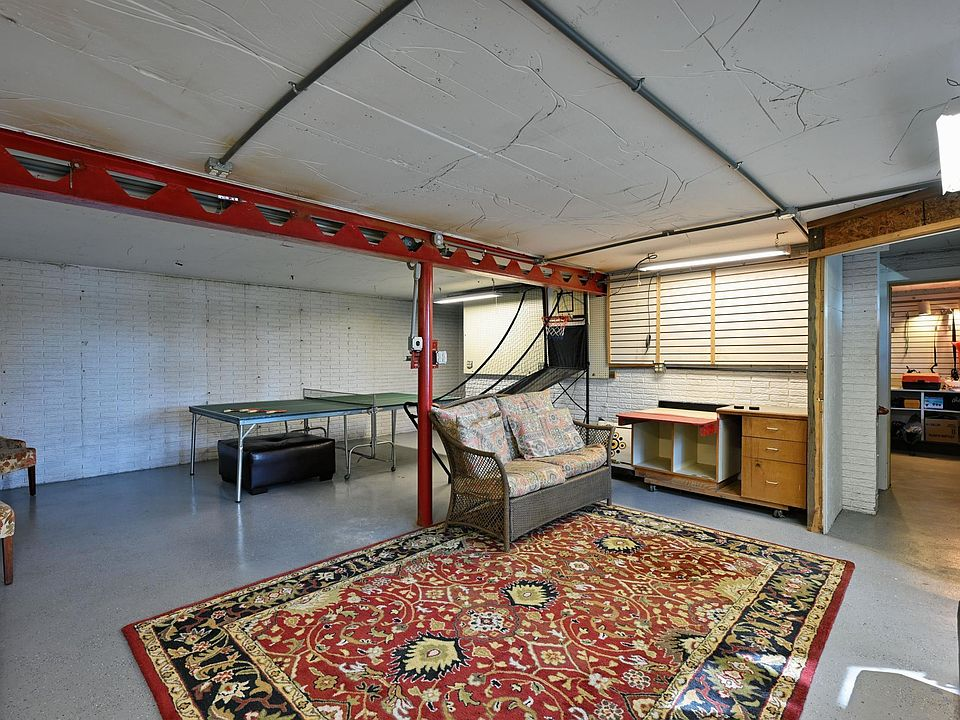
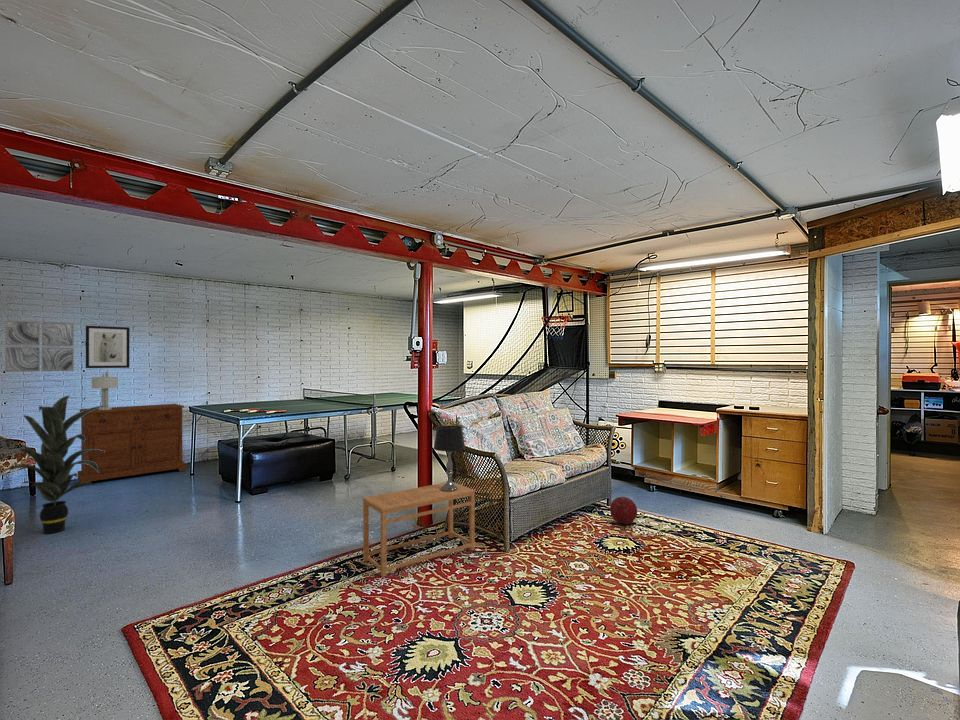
+ table lamp [433,425,466,492]
+ side table [362,481,476,578]
+ table lamp [91,369,119,410]
+ indoor plant [0,394,105,535]
+ sideboard [77,403,187,483]
+ wall art [4,319,75,373]
+ ball [609,496,638,525]
+ wall art [85,325,130,369]
